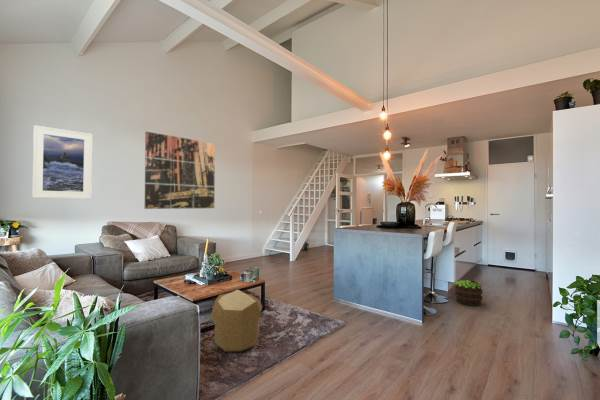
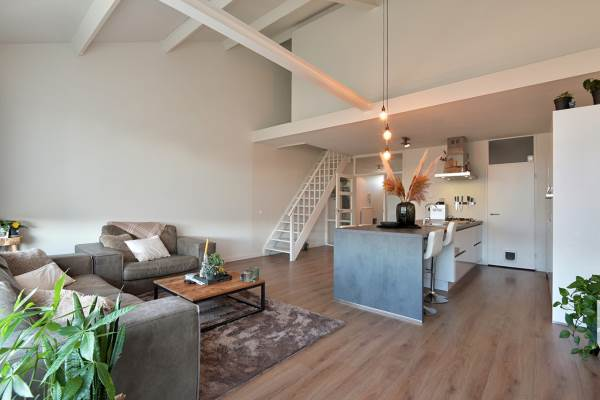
- potted plant [454,279,484,307]
- pouf [209,289,263,352]
- wall art [144,131,216,210]
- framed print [31,124,93,200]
